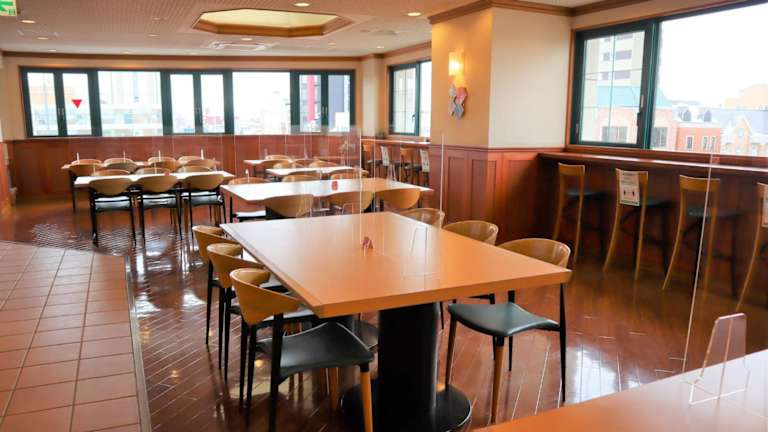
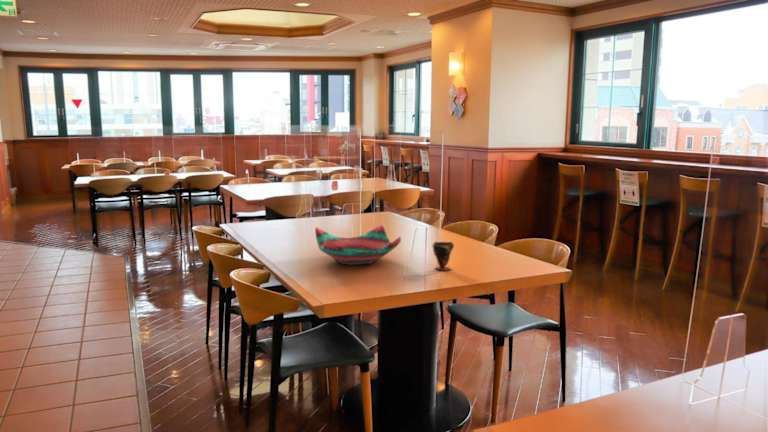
+ cup [431,240,455,271]
+ decorative bowl [314,224,402,266]
